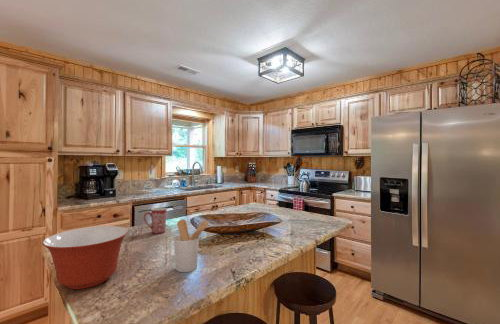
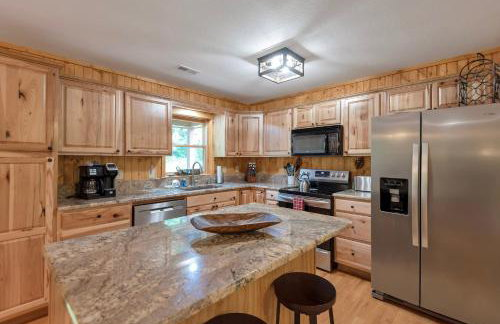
- utensil holder [173,218,210,273]
- mug [143,206,168,234]
- mixing bowl [41,225,129,290]
